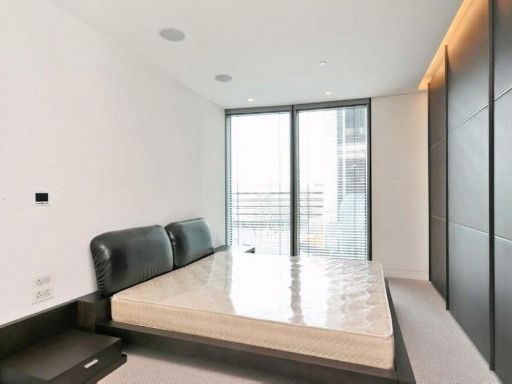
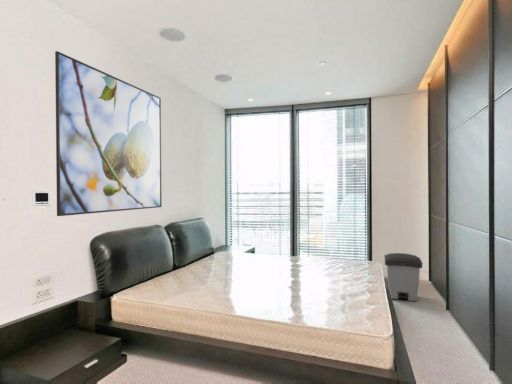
+ trash can [384,252,423,302]
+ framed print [54,50,163,217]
